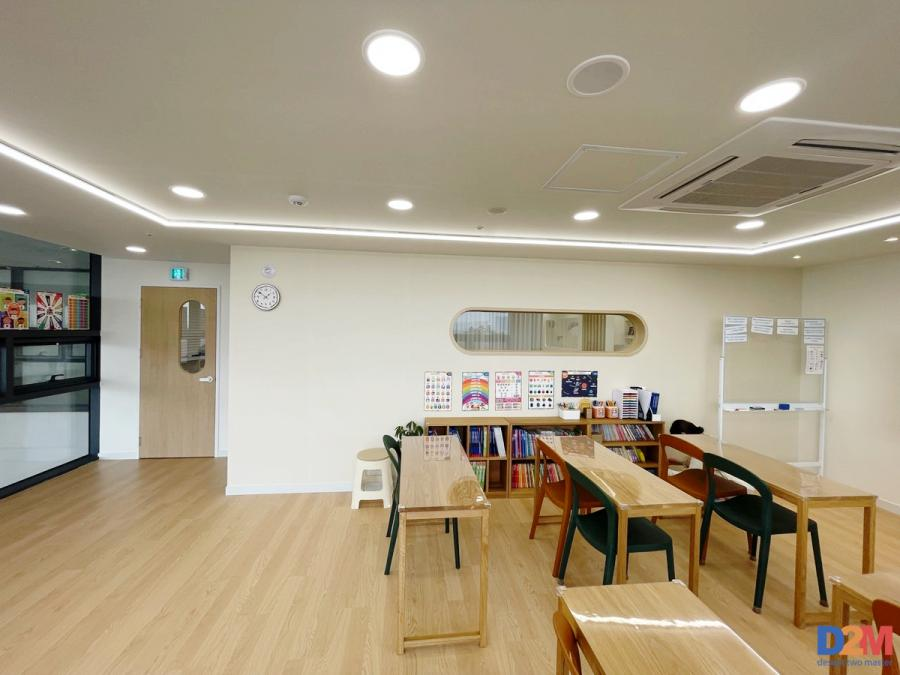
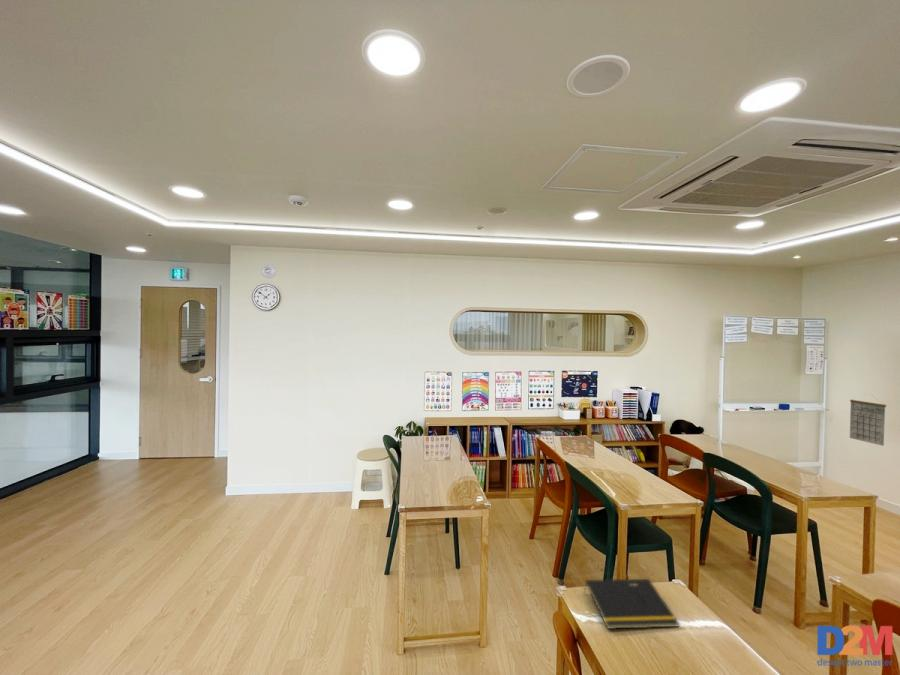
+ notepad [583,578,680,630]
+ calendar [849,393,887,447]
